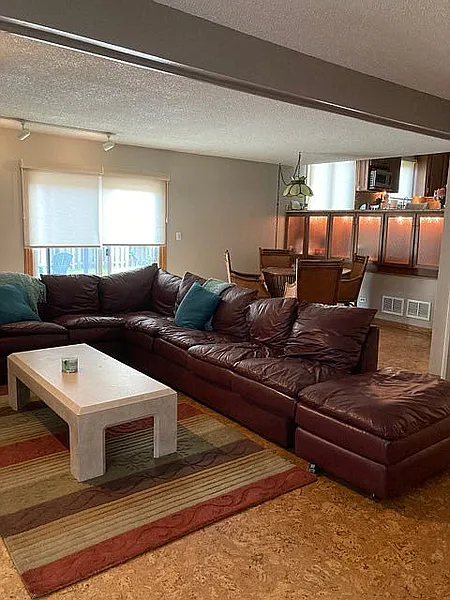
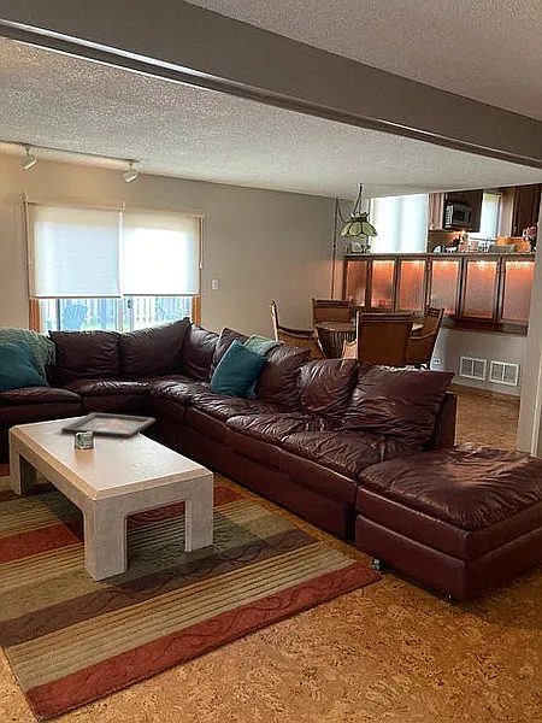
+ decorative tray [60,411,157,440]
